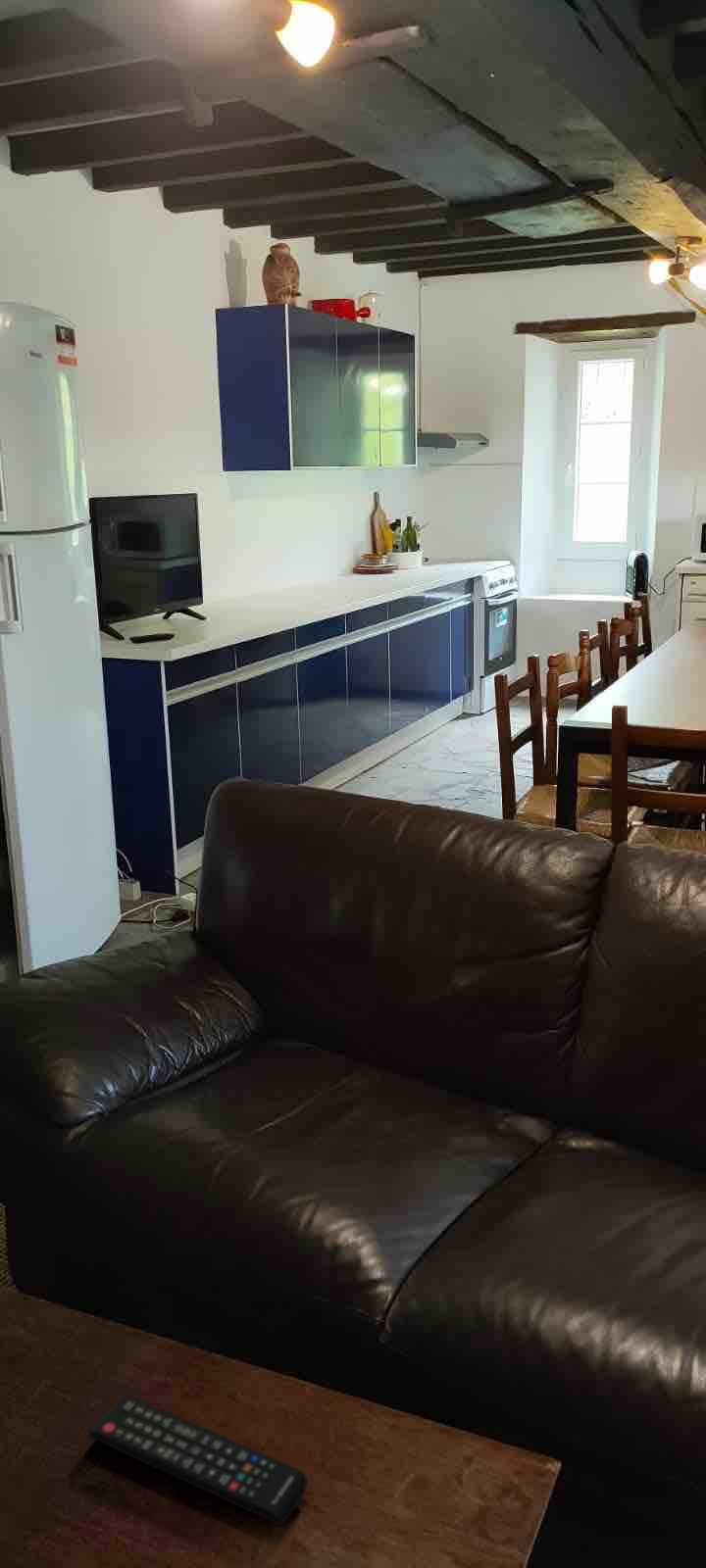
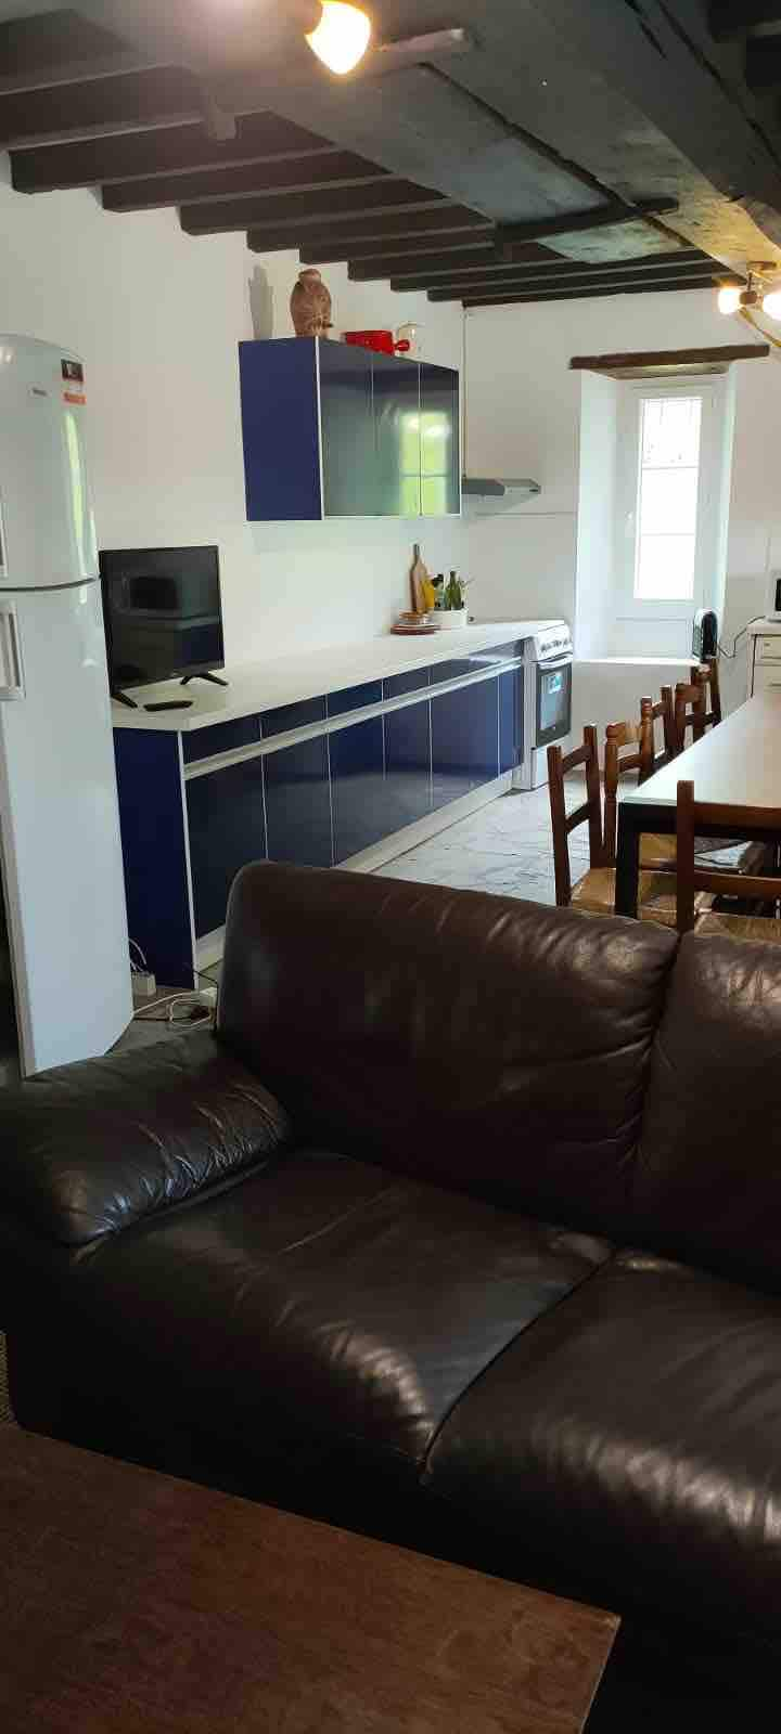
- remote control [87,1395,308,1526]
